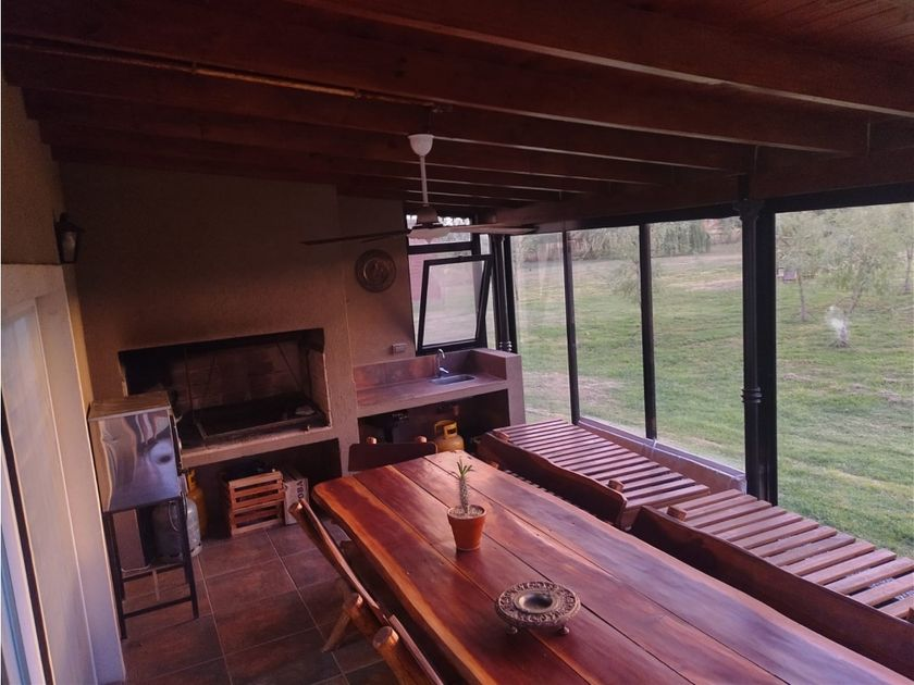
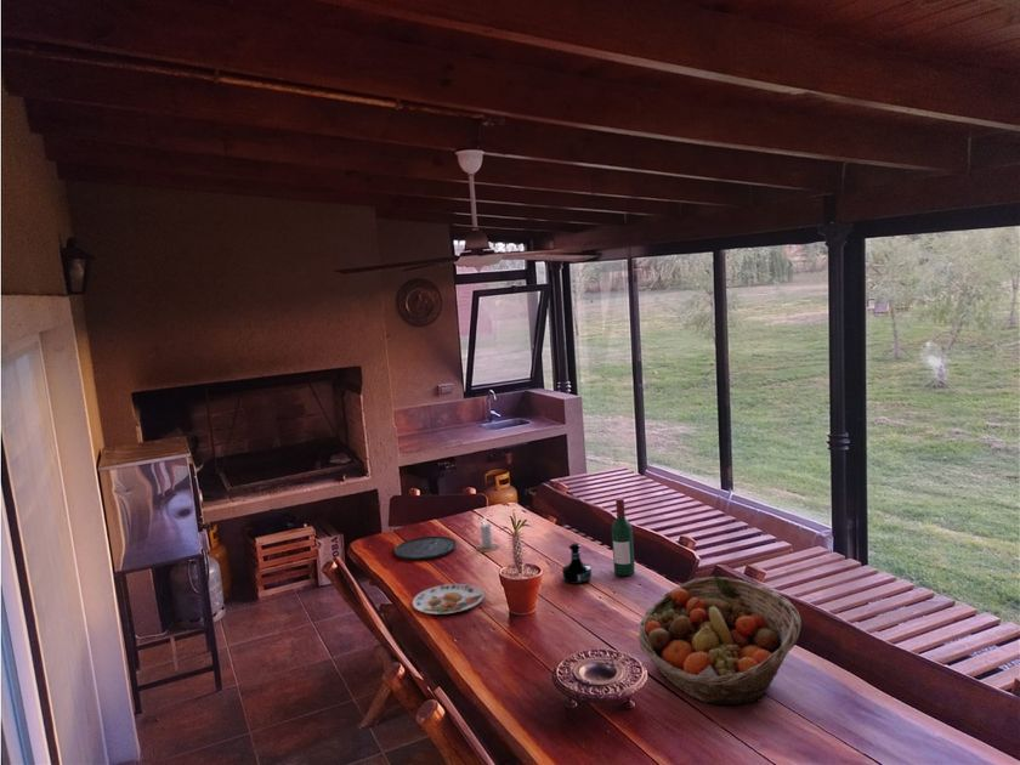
+ plate [393,536,458,561]
+ fruit basket [638,576,803,706]
+ candle [475,515,500,554]
+ tequila bottle [561,542,593,585]
+ wine bottle [611,497,636,577]
+ plate [412,583,486,616]
